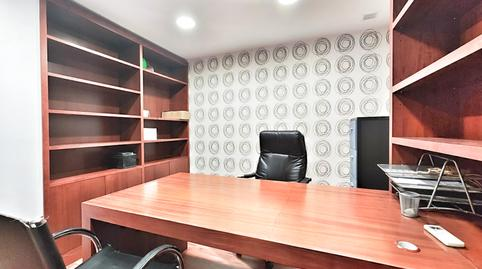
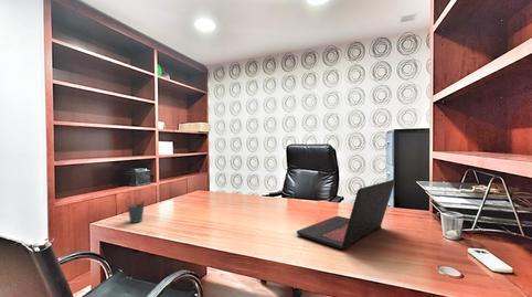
+ pen holder [126,198,146,224]
+ laptop [296,179,396,250]
